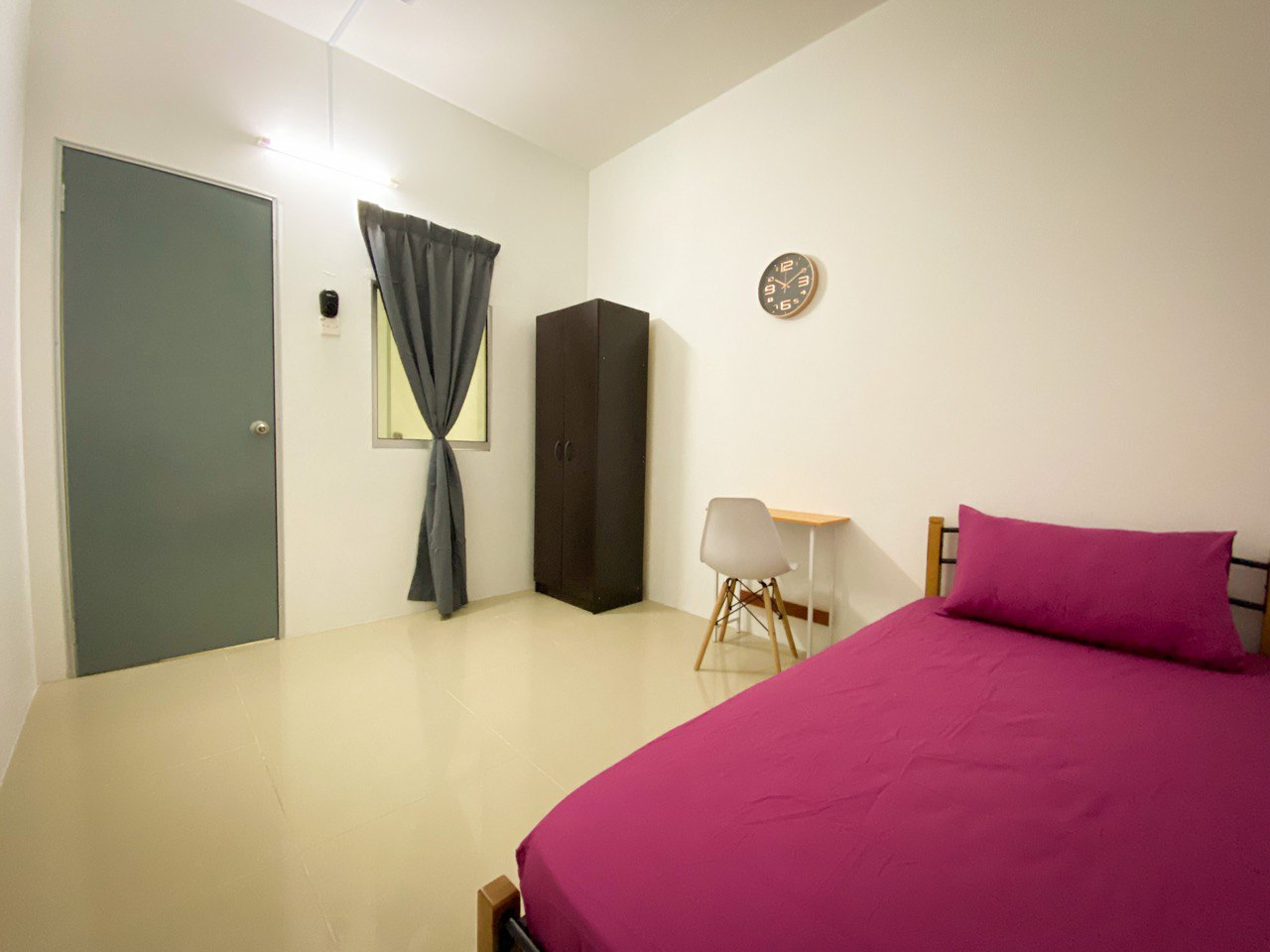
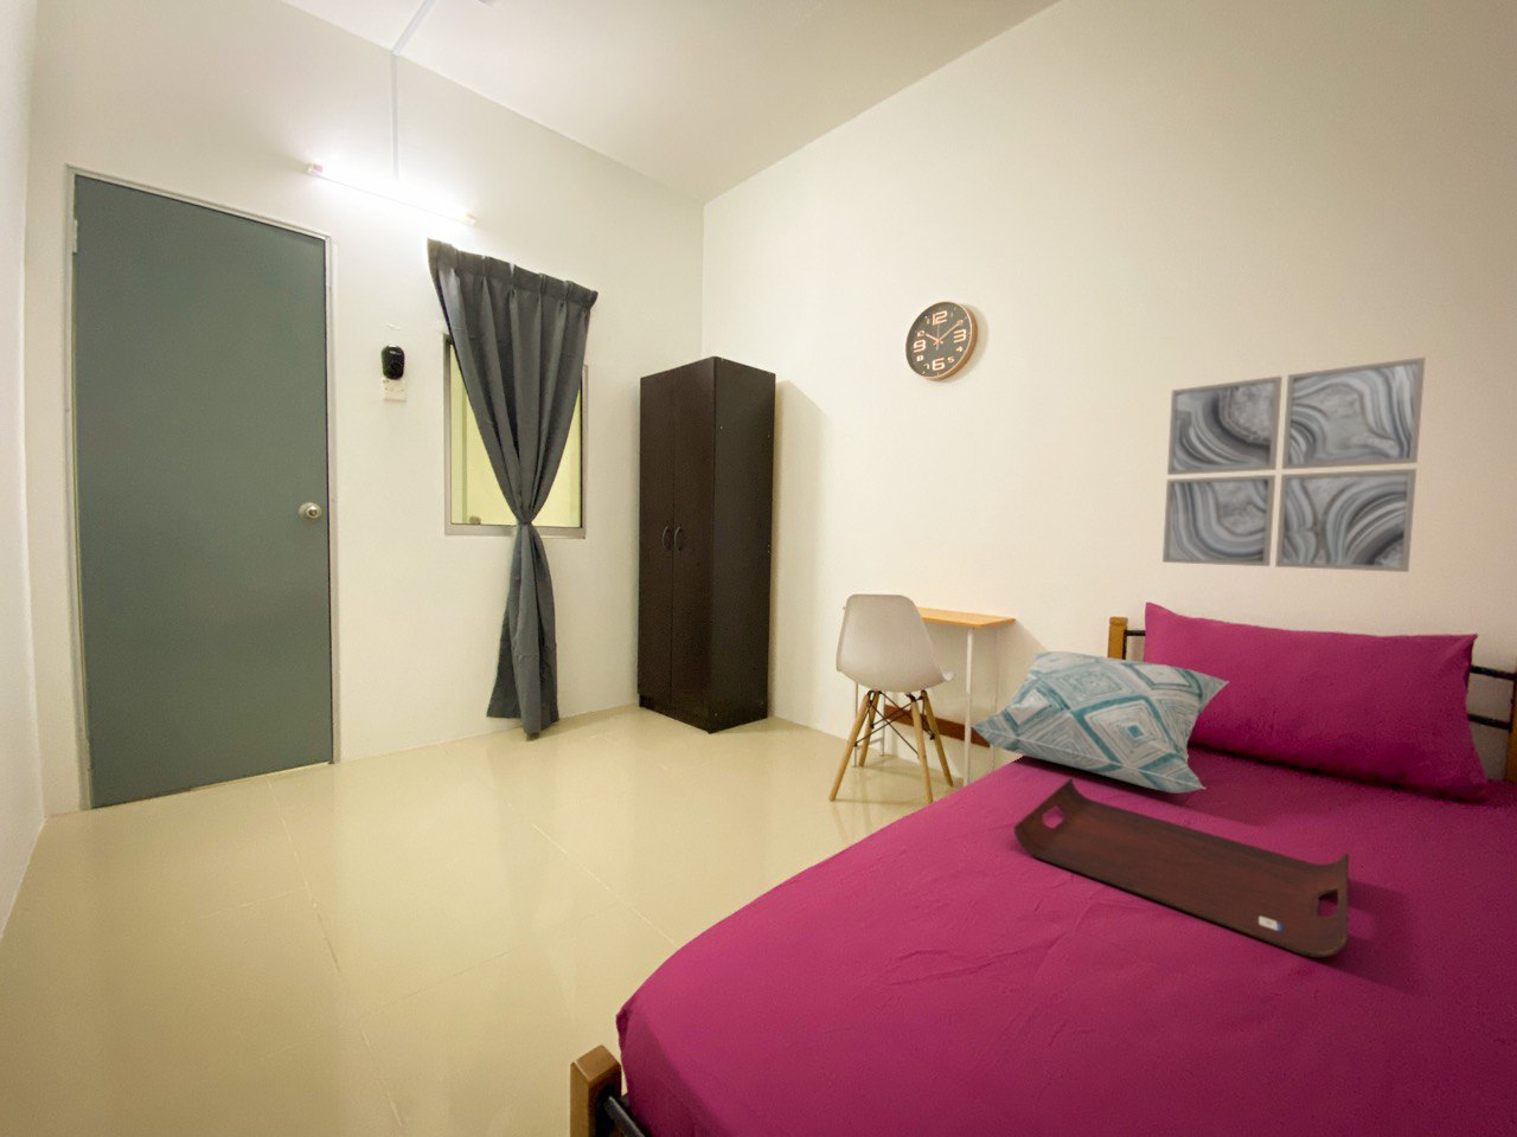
+ serving tray [1012,778,1351,958]
+ wall art [1161,355,1427,573]
+ decorative pillow [970,650,1230,793]
